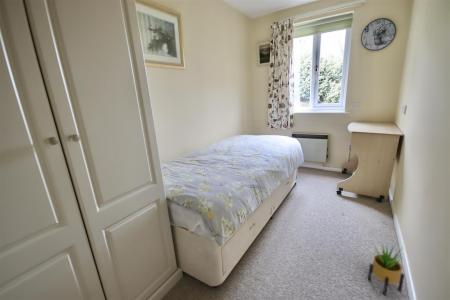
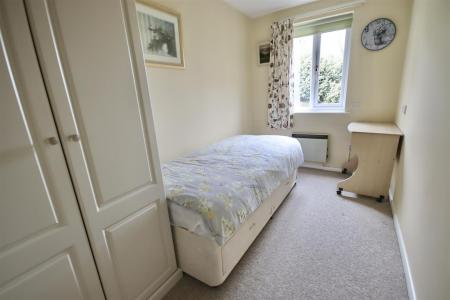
- potted plant [367,242,405,296]
